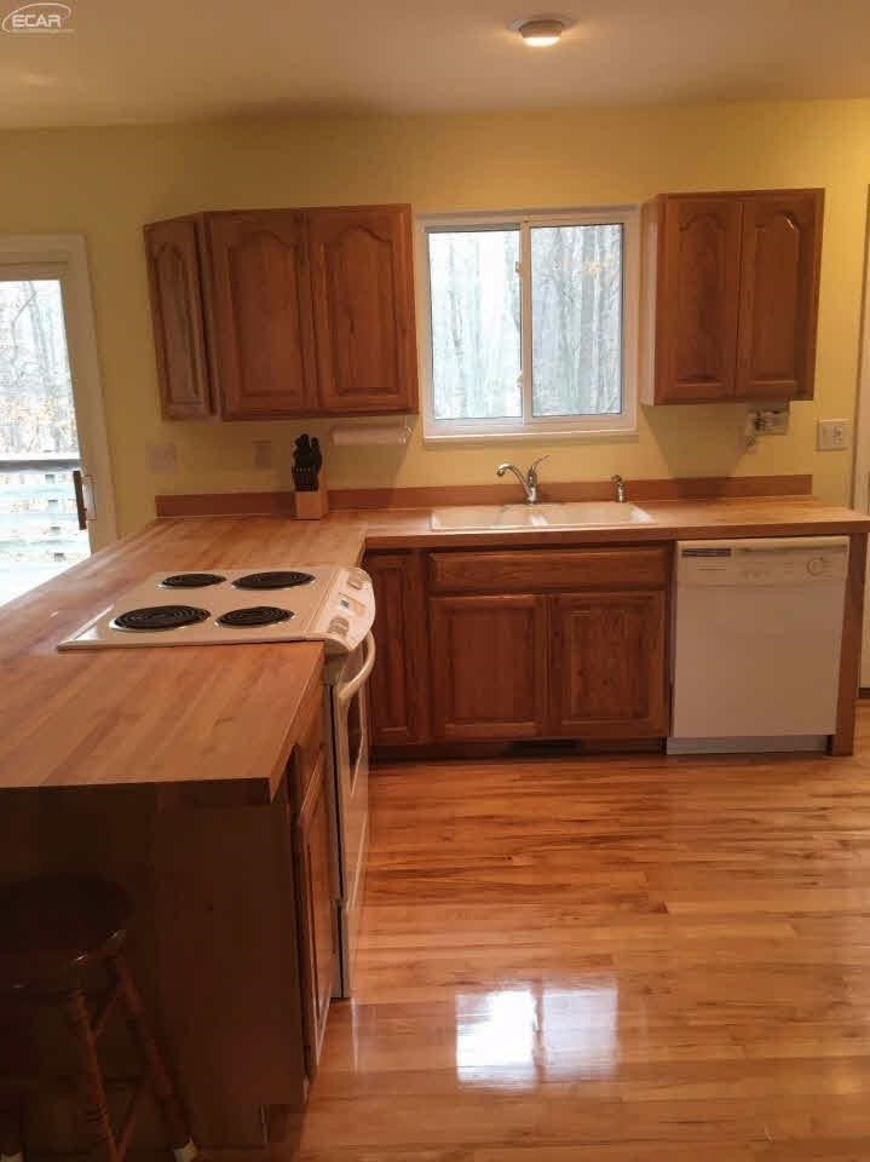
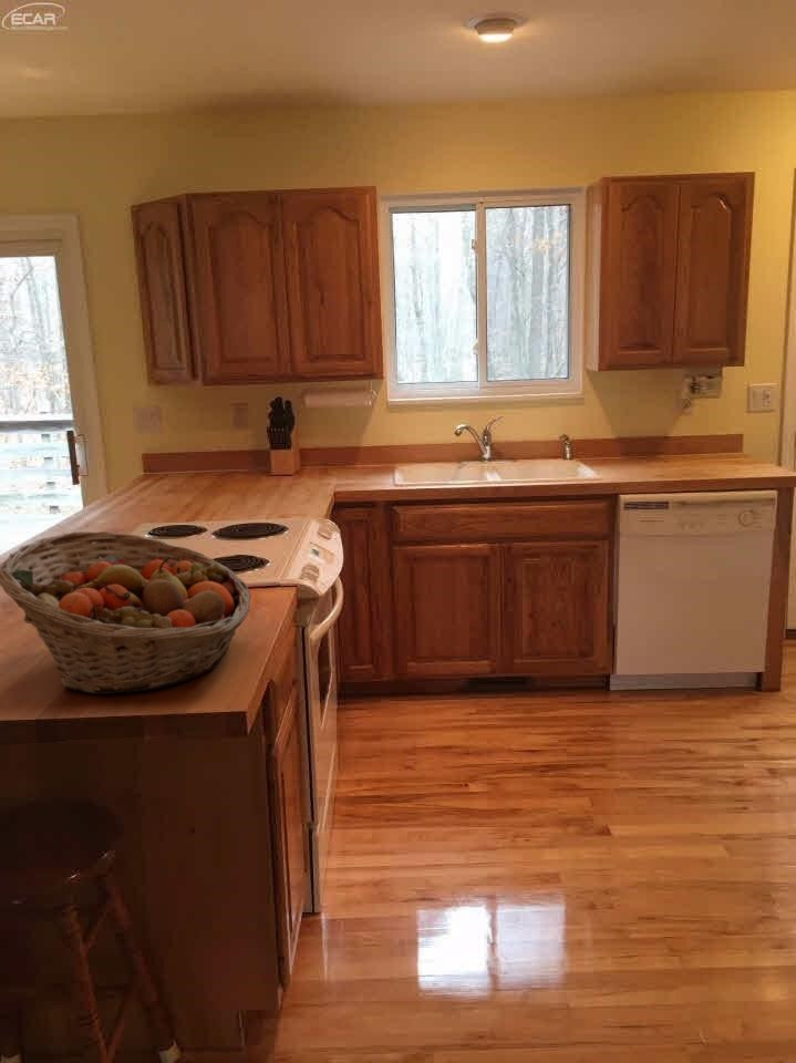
+ fruit basket [0,530,252,695]
